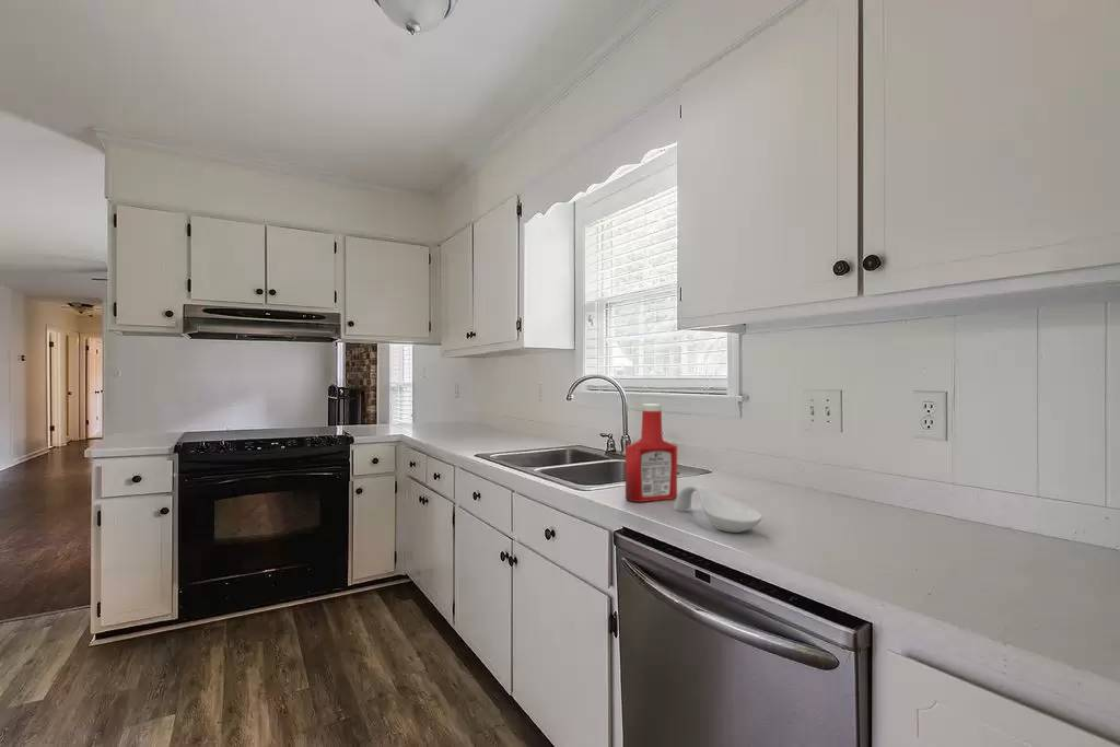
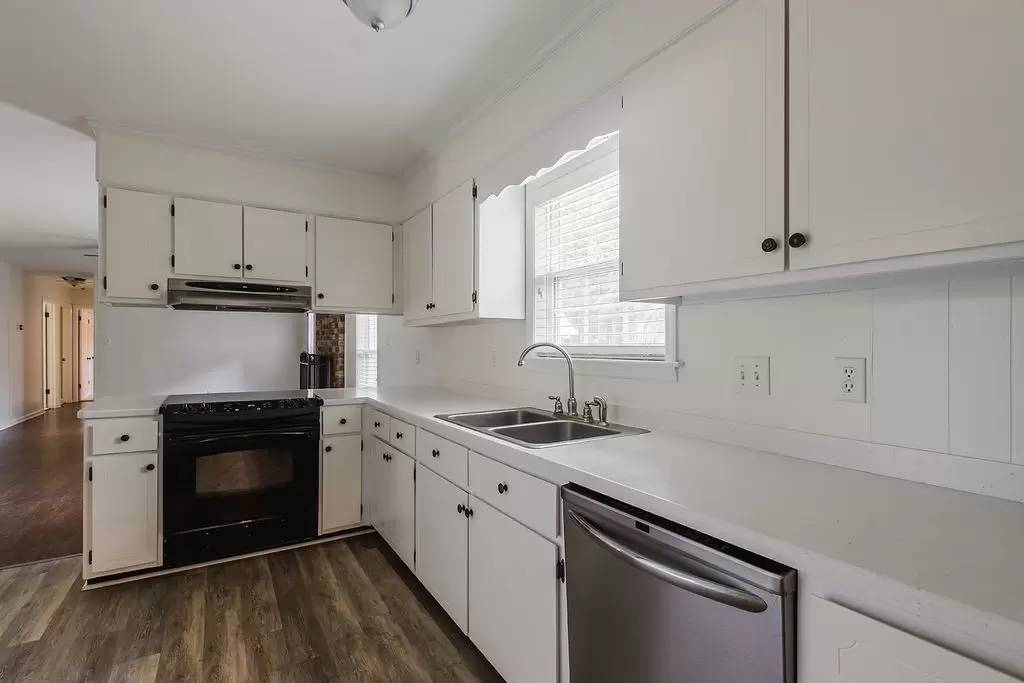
- spoon rest [674,483,763,534]
- soap bottle [625,402,678,503]
